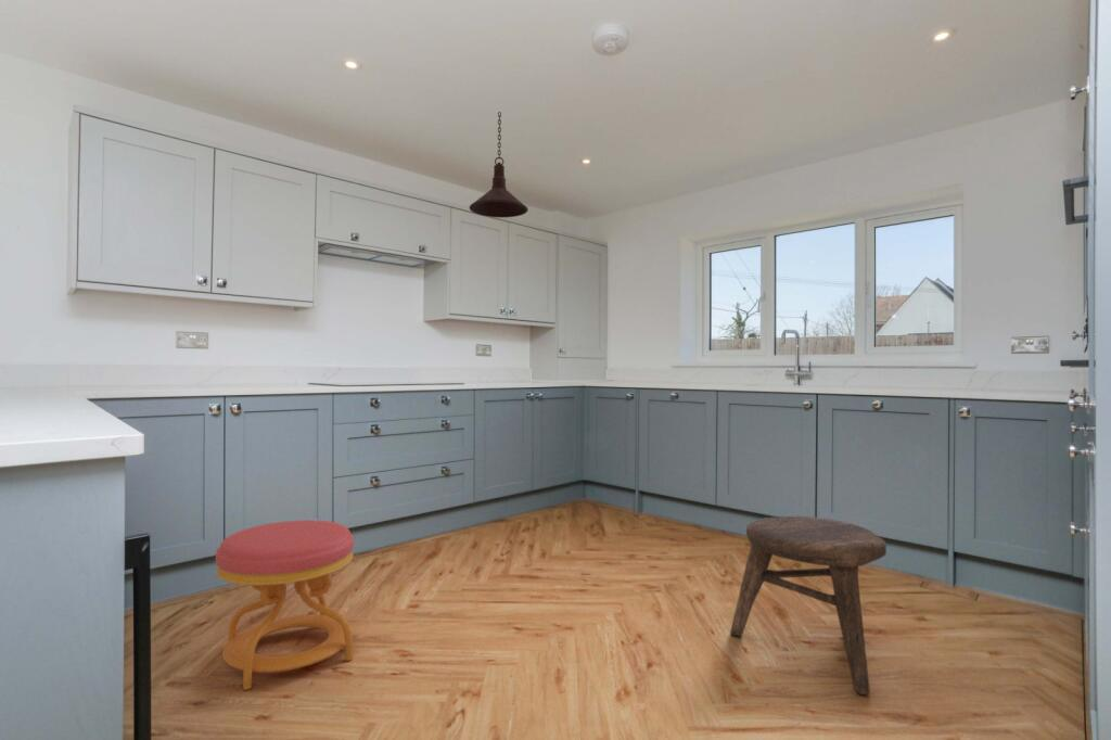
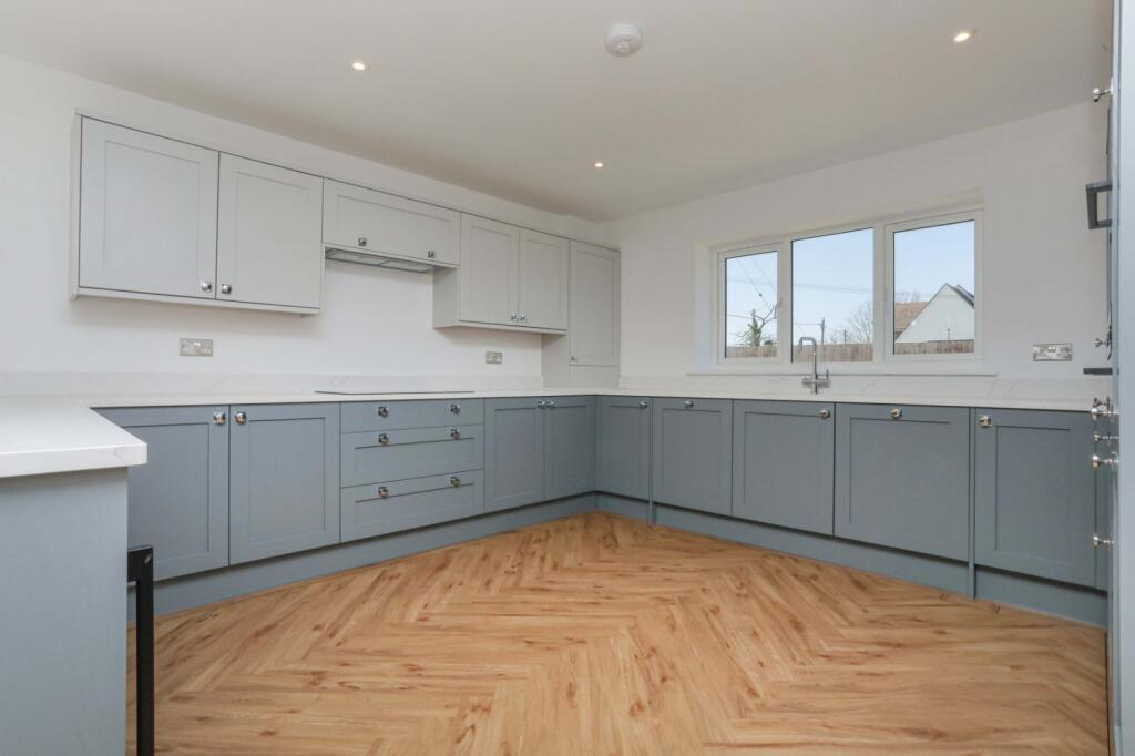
- pendant light [469,111,529,218]
- stool [215,519,355,691]
- stool [729,515,887,696]
